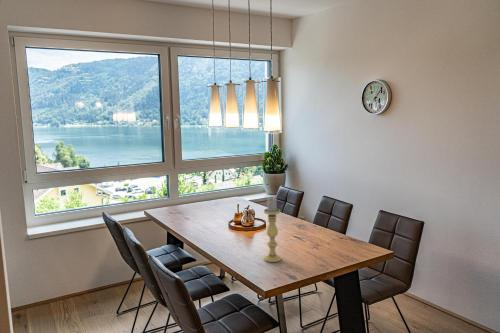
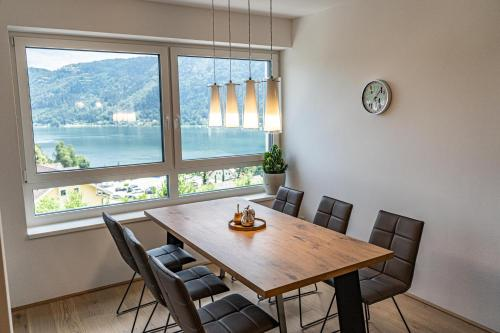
- candle holder [263,196,282,263]
